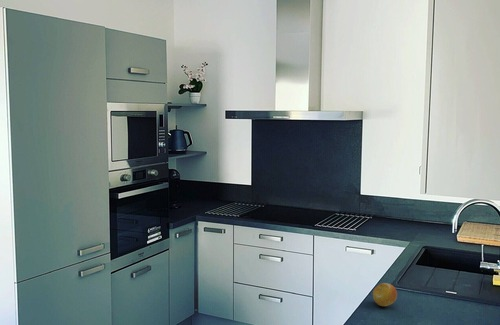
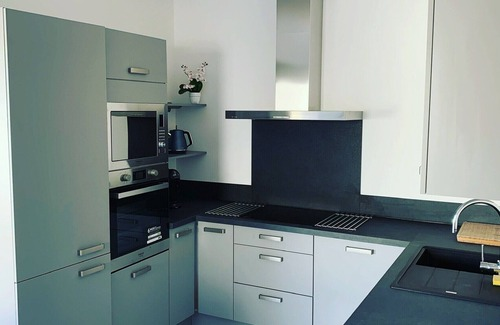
- fruit [372,282,398,307]
